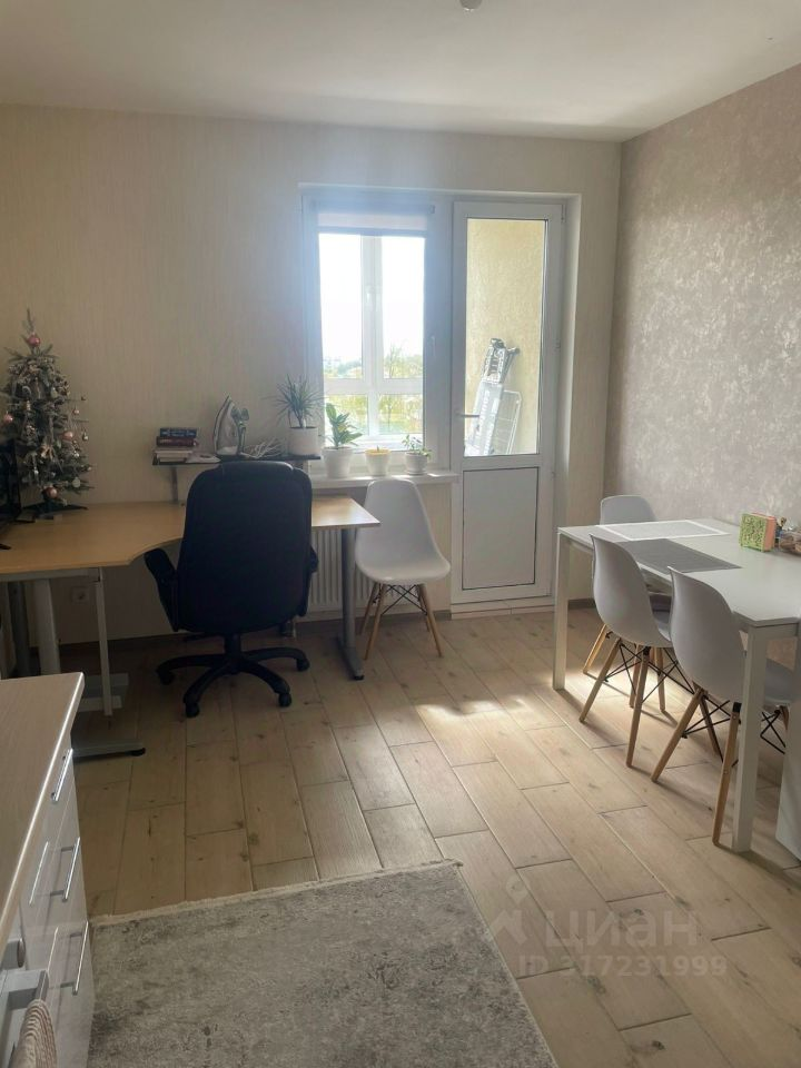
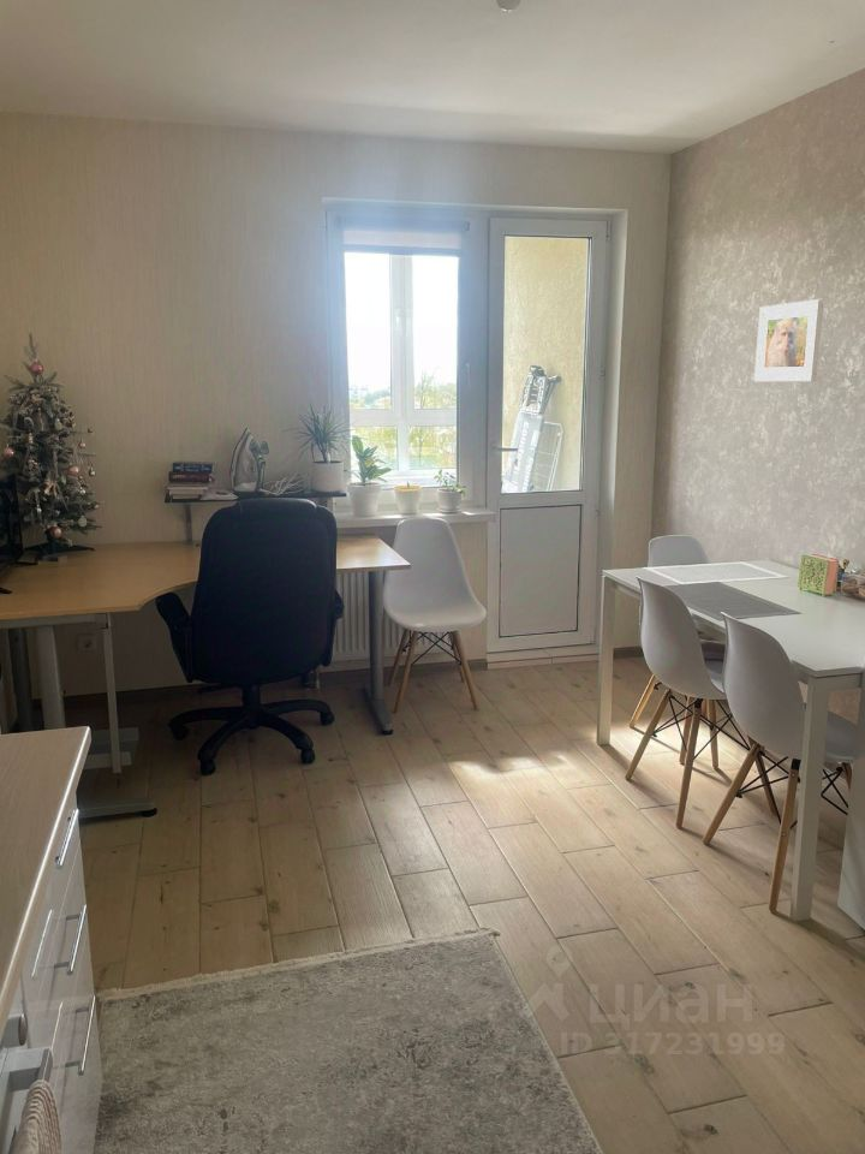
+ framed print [753,298,824,382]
